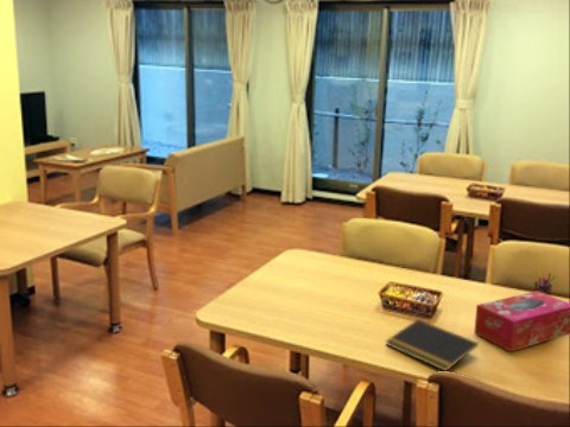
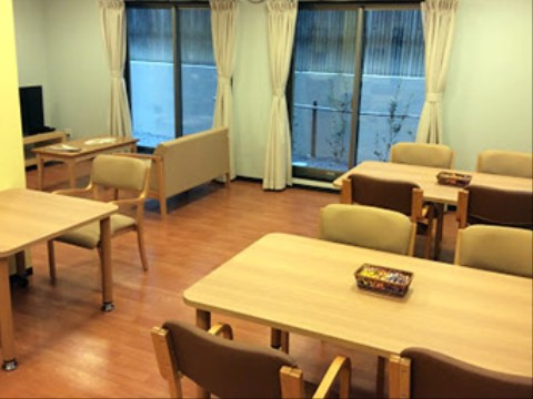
- pen holder [532,269,557,295]
- tissue box [473,291,570,352]
- notepad [385,318,480,372]
